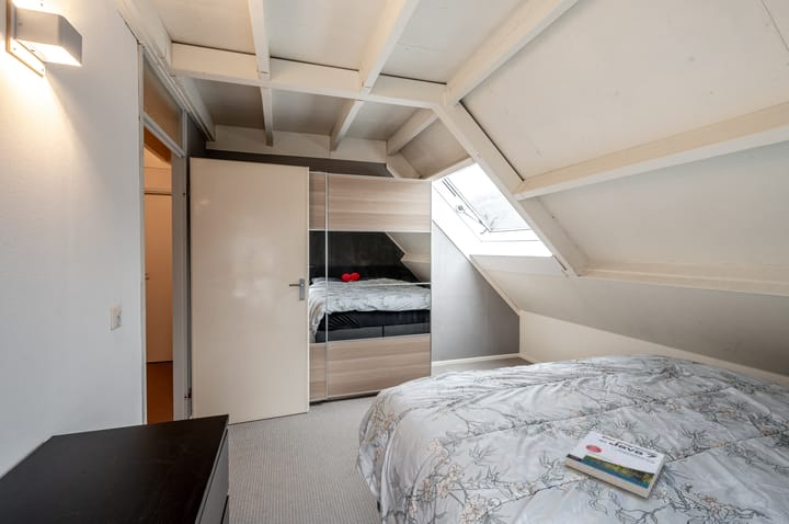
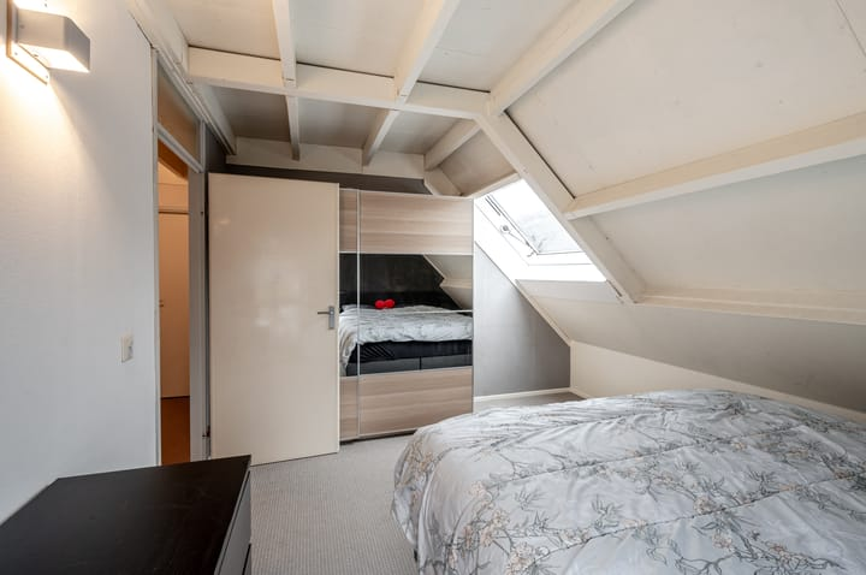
- book [564,430,665,500]
